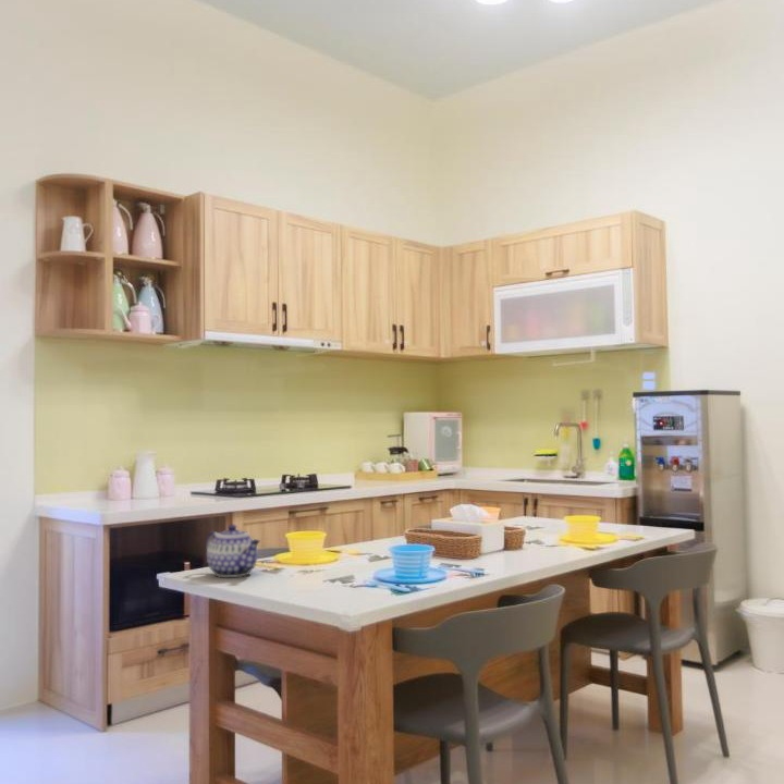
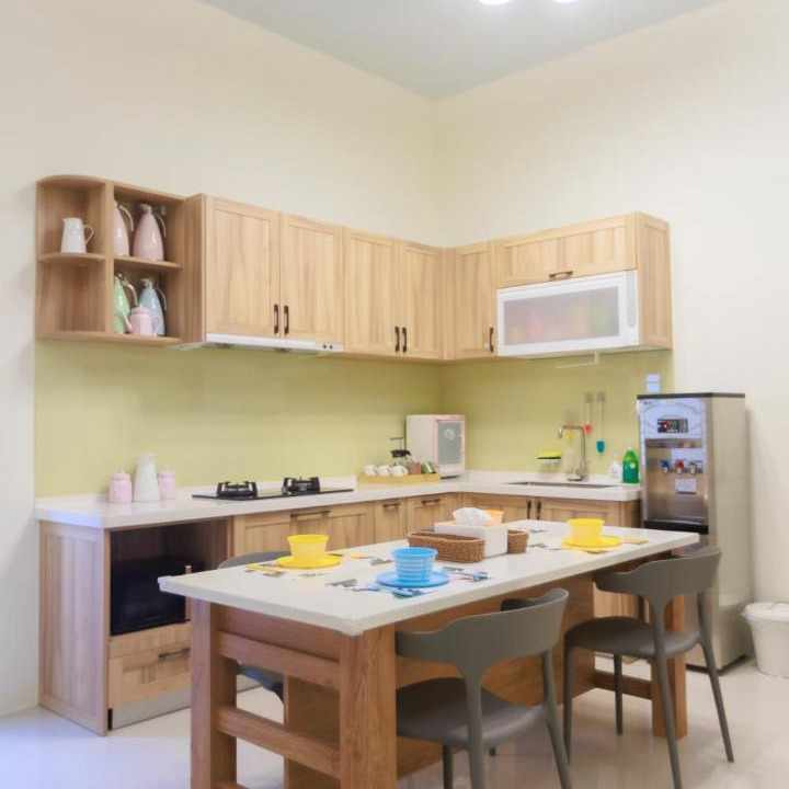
- teapot [205,524,261,578]
